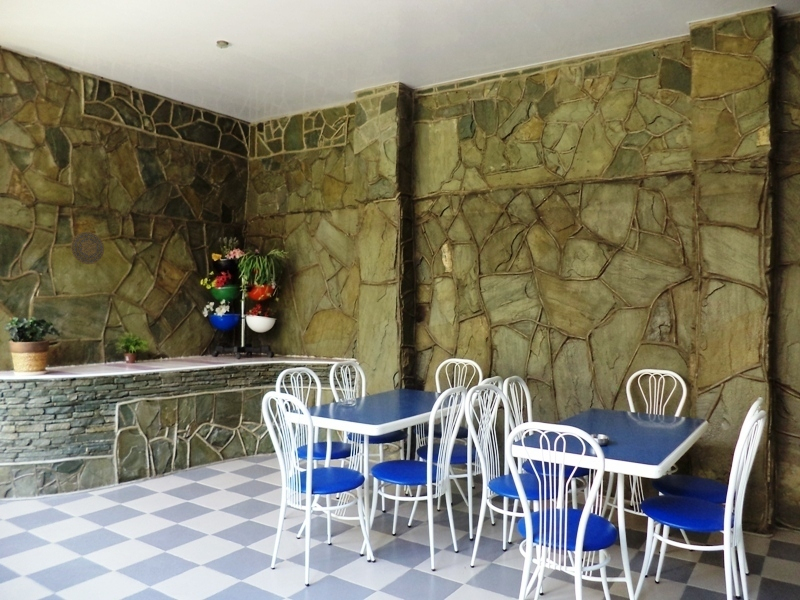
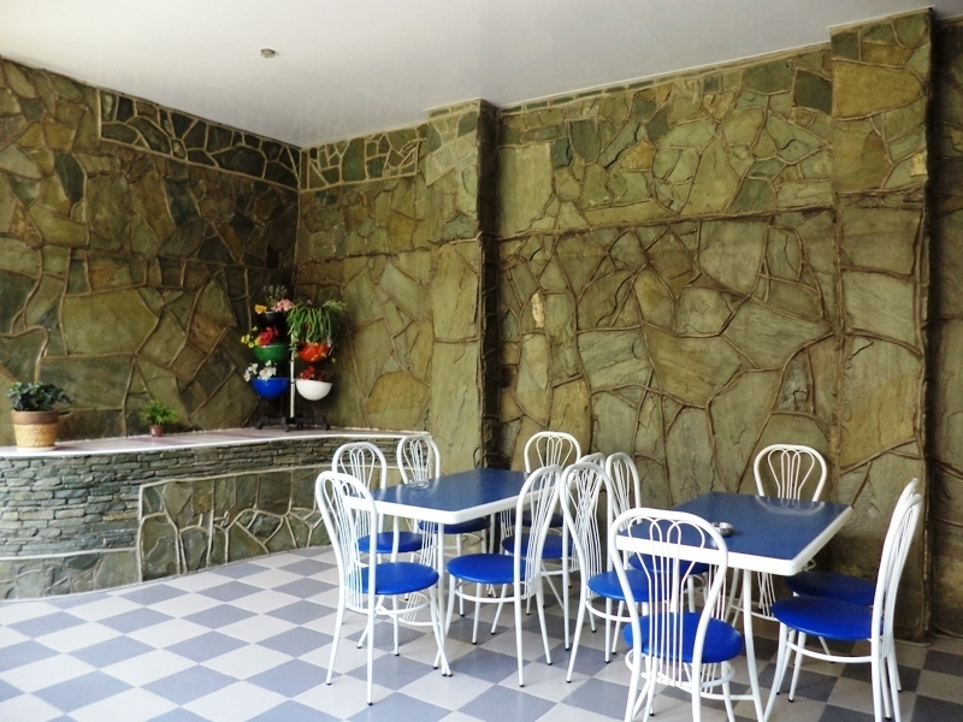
- decorative plate [70,231,105,265]
